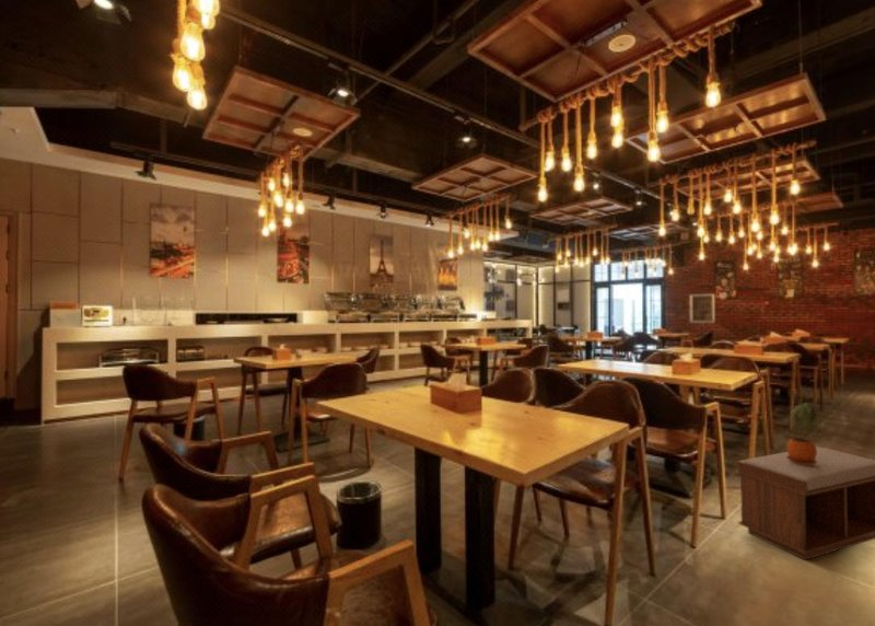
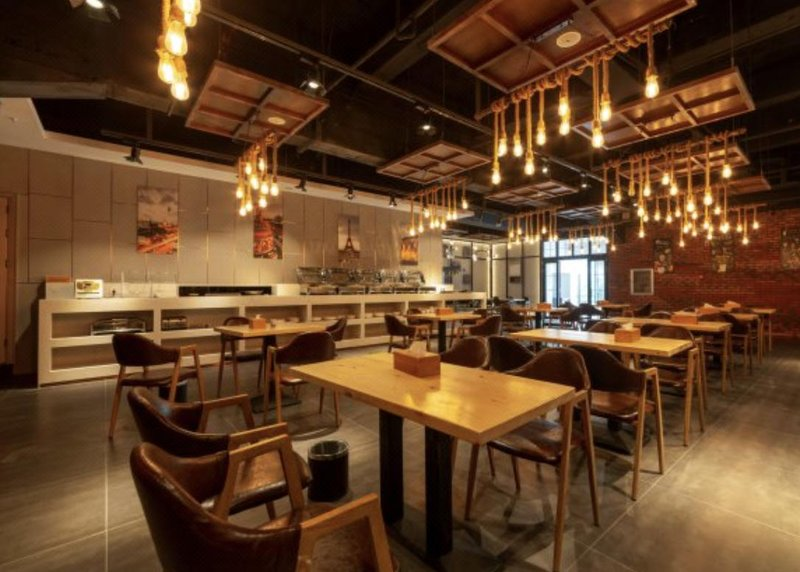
- potted plant [785,402,821,465]
- bench [737,445,875,561]
